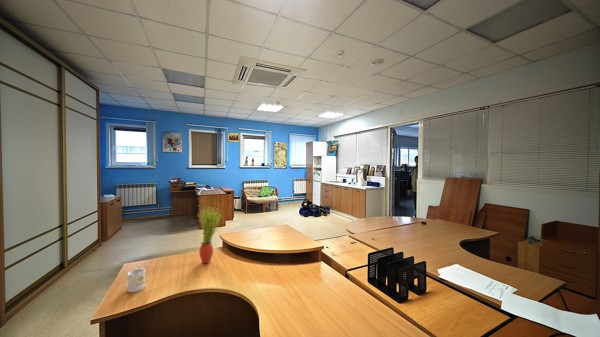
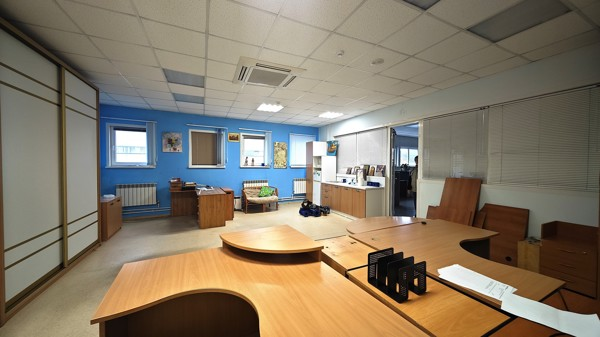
- mug [121,267,147,293]
- potted plant [197,205,223,264]
